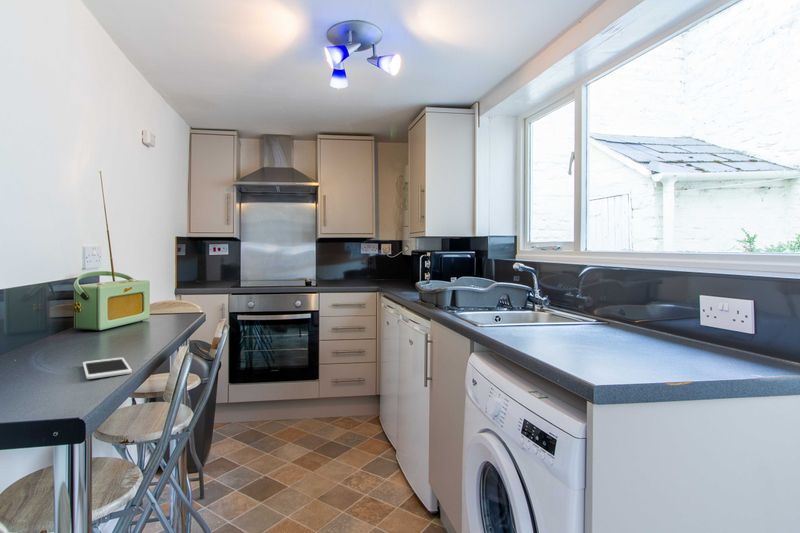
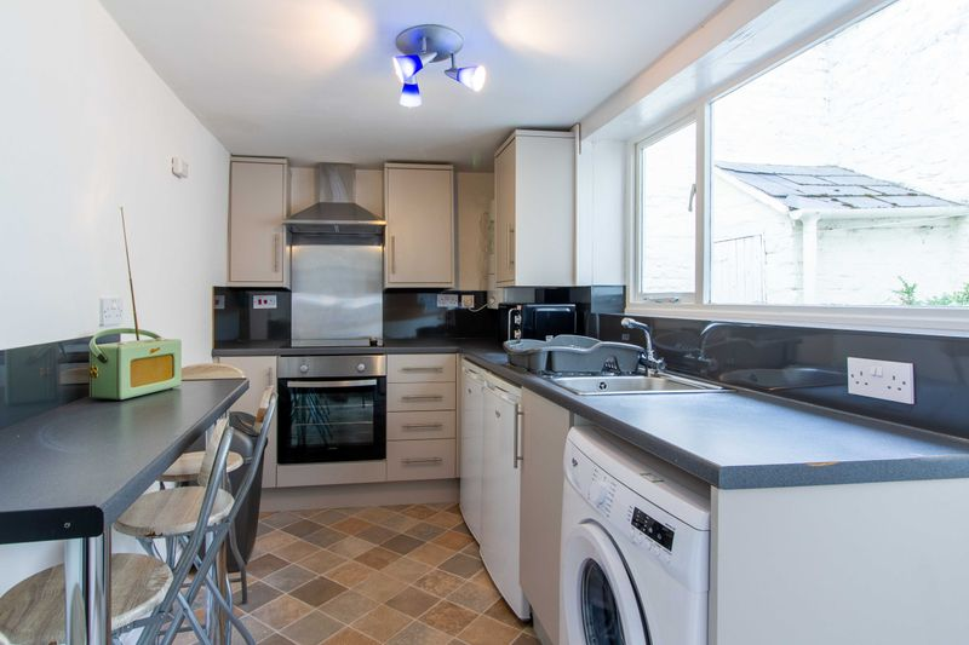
- cell phone [82,357,133,380]
